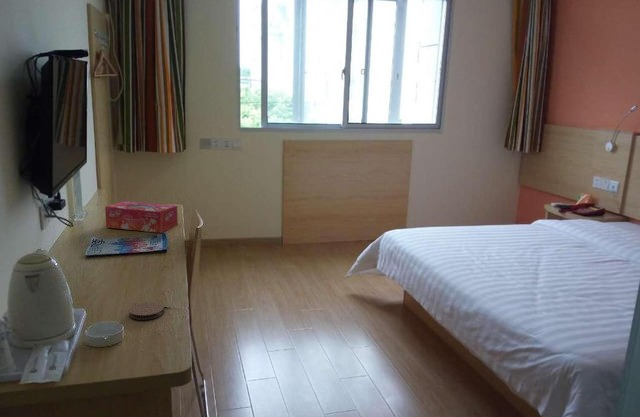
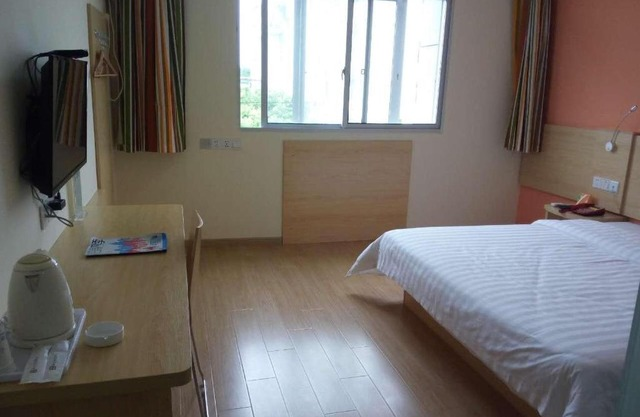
- tissue box [104,200,179,234]
- coaster [128,301,165,321]
